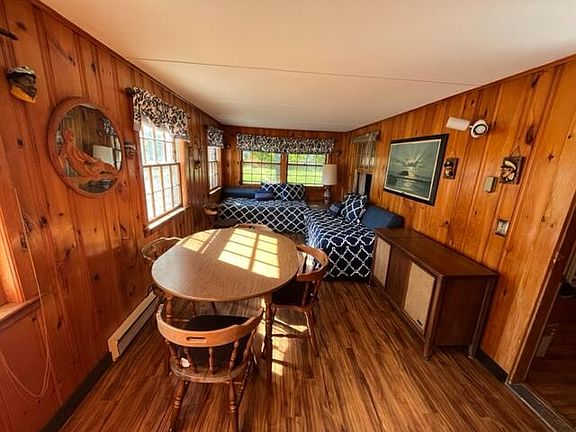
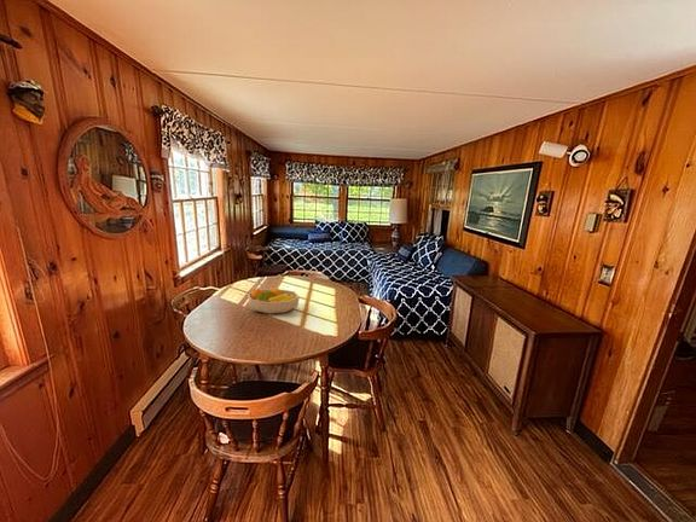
+ fruit bowl [246,286,301,315]
